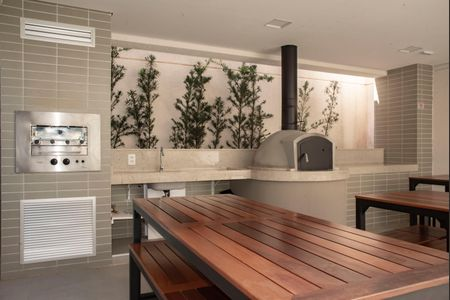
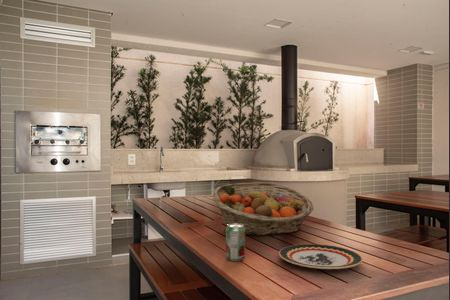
+ plate [278,243,364,270]
+ beverage can [225,224,246,262]
+ fruit basket [212,181,314,237]
